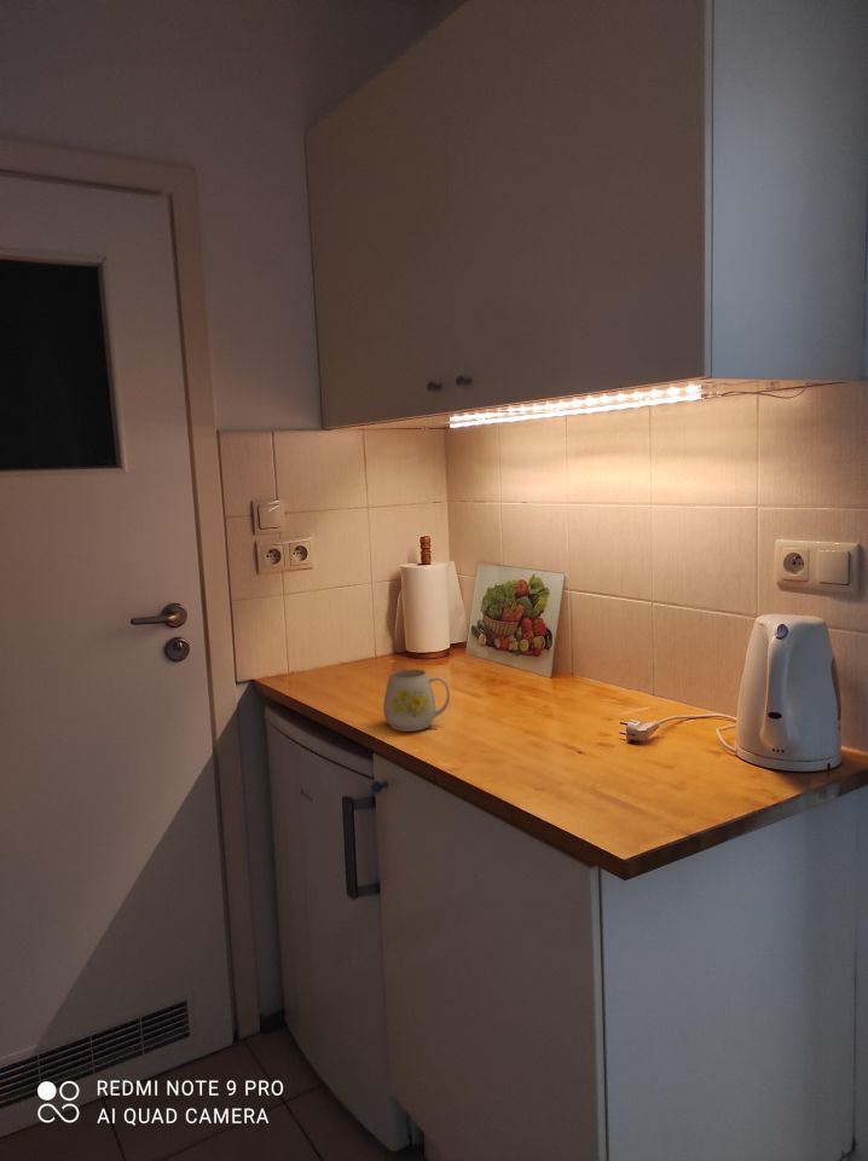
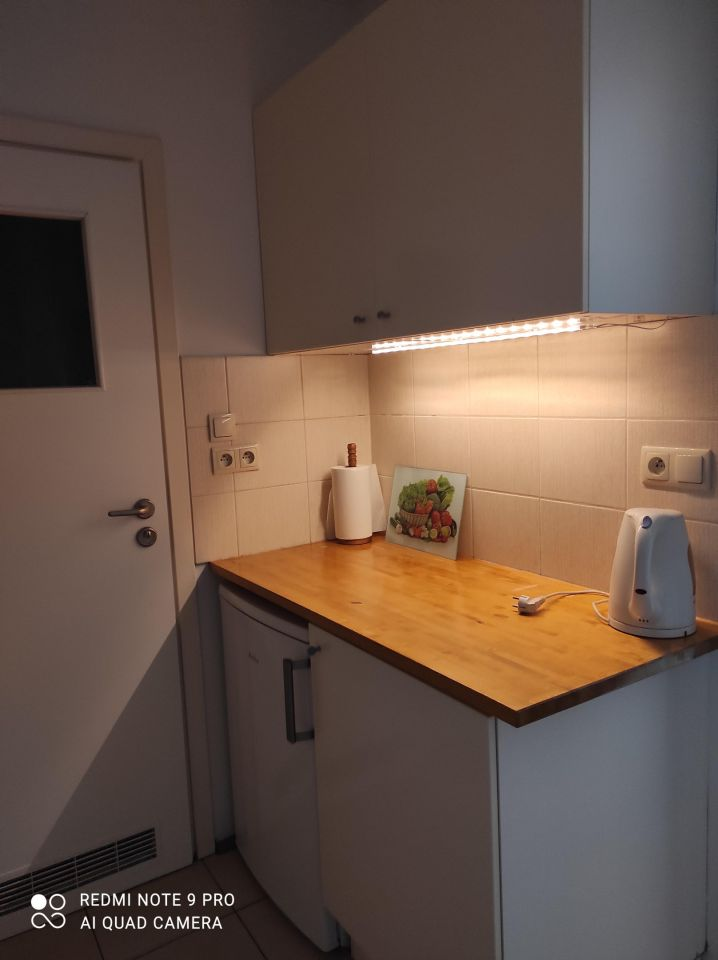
- mug [382,668,451,733]
